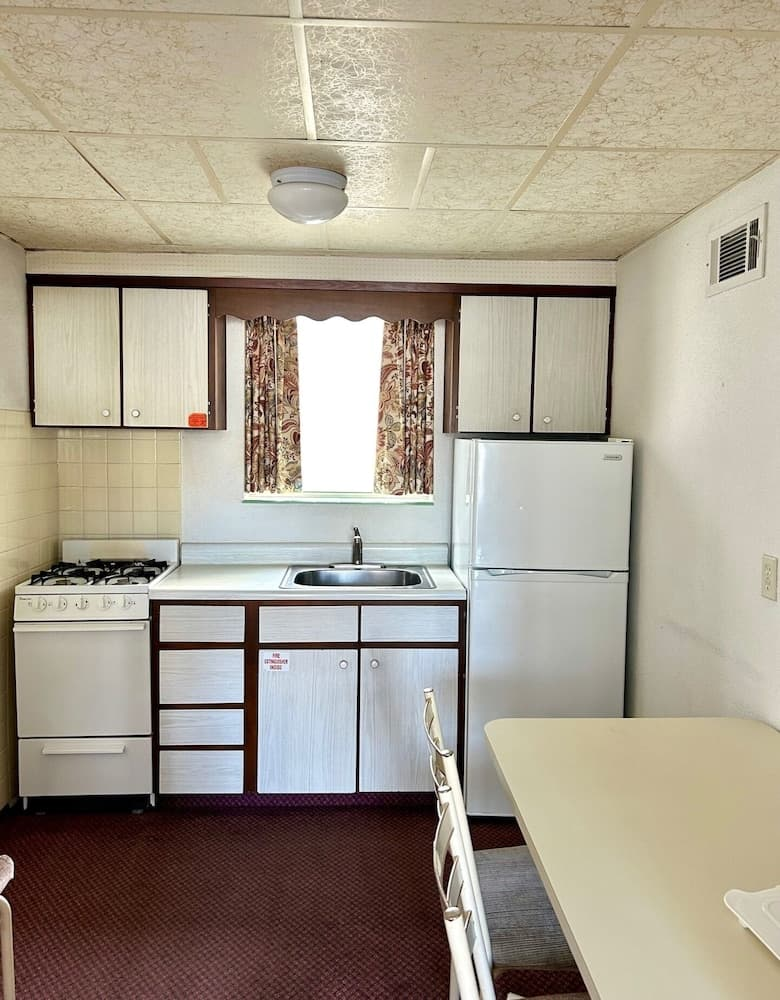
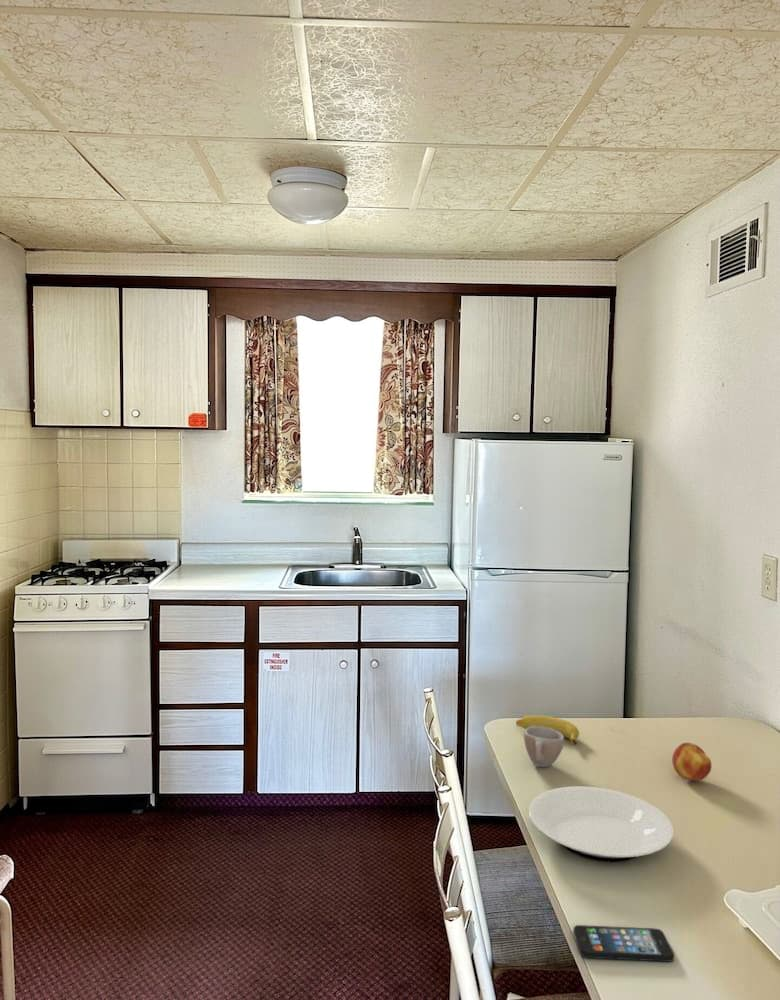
+ fruit [671,742,712,782]
+ banana [515,714,580,745]
+ plate [528,785,674,863]
+ smartphone [572,924,675,963]
+ cup [523,726,565,768]
